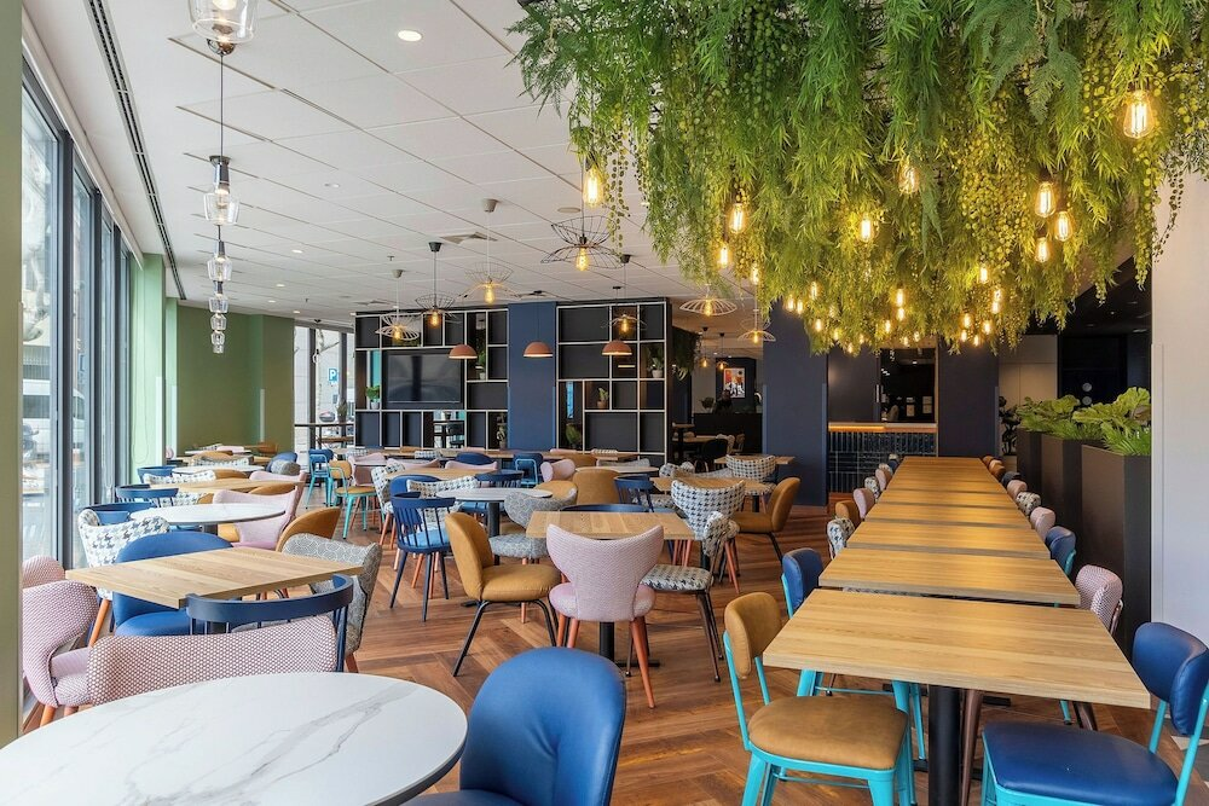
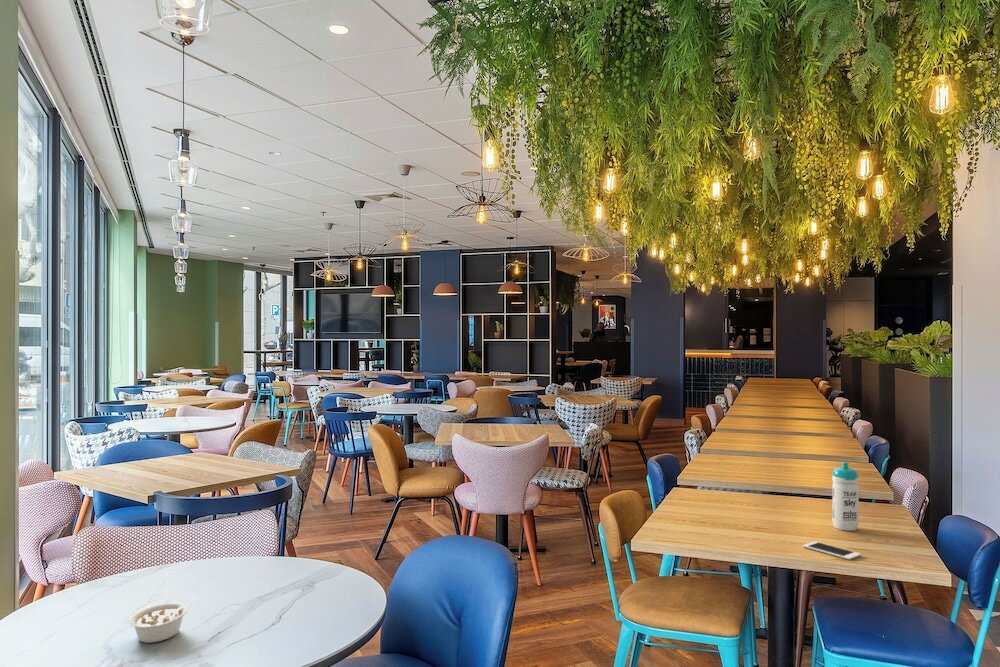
+ legume [128,596,198,644]
+ cell phone [802,540,862,561]
+ water bottle [831,461,860,532]
